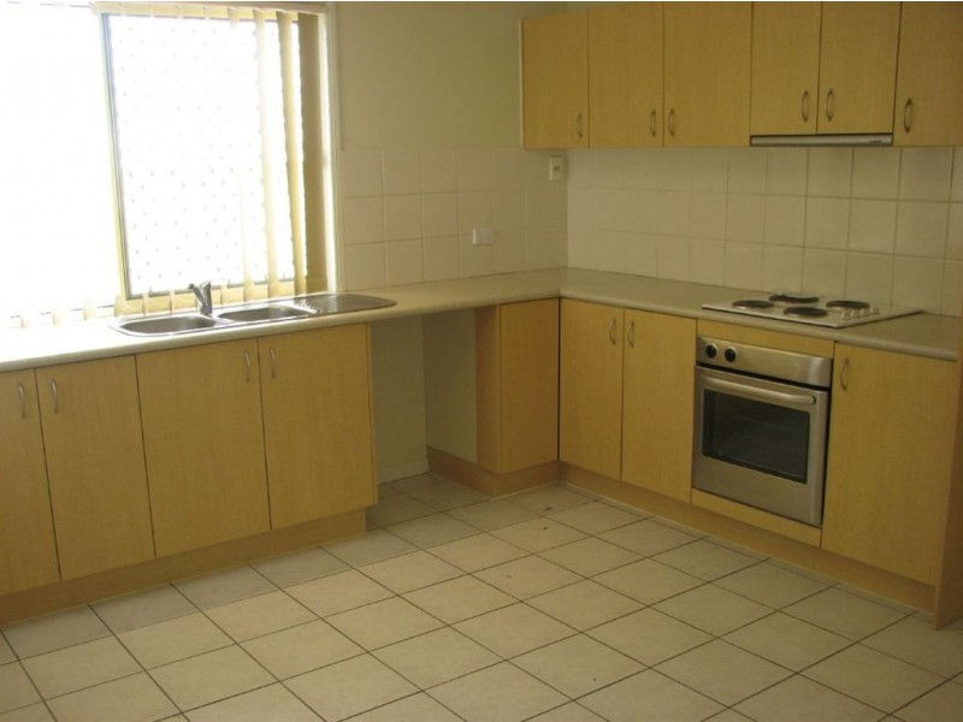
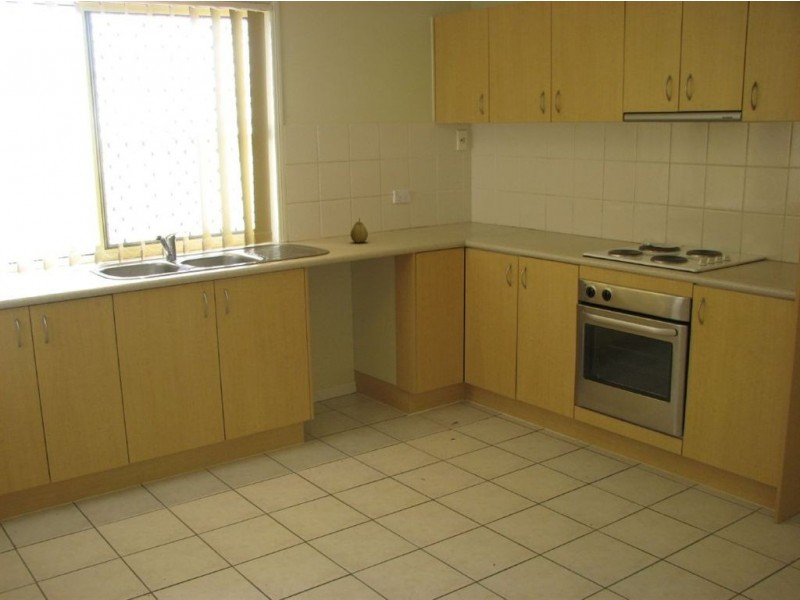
+ fruit [350,217,369,244]
